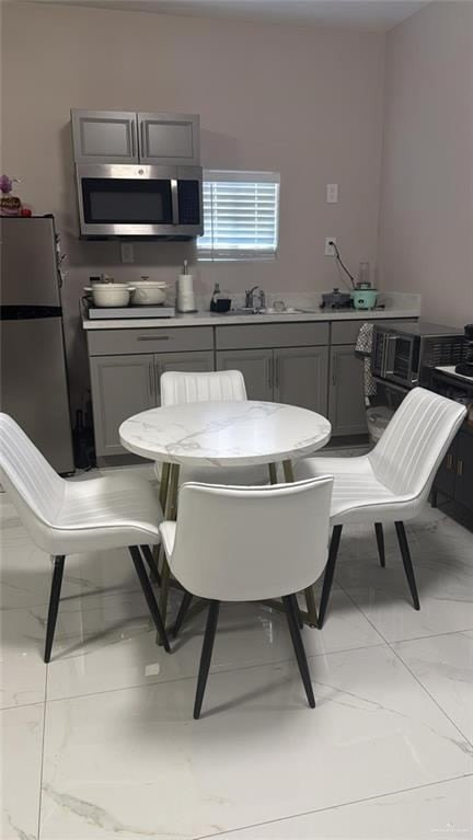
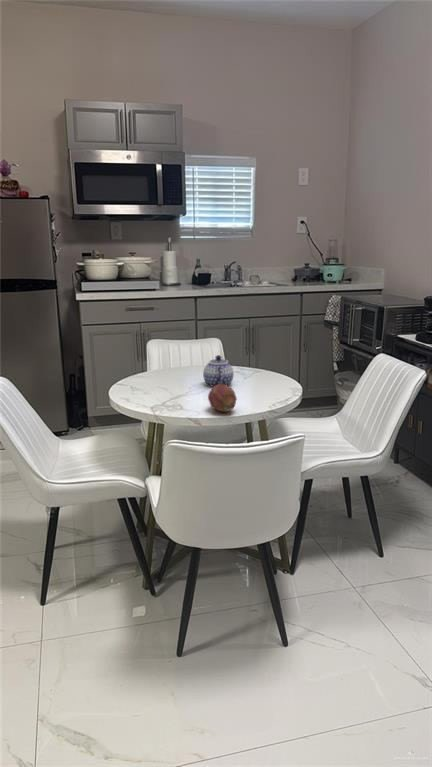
+ fruit [207,383,238,413]
+ teapot [202,354,235,387]
